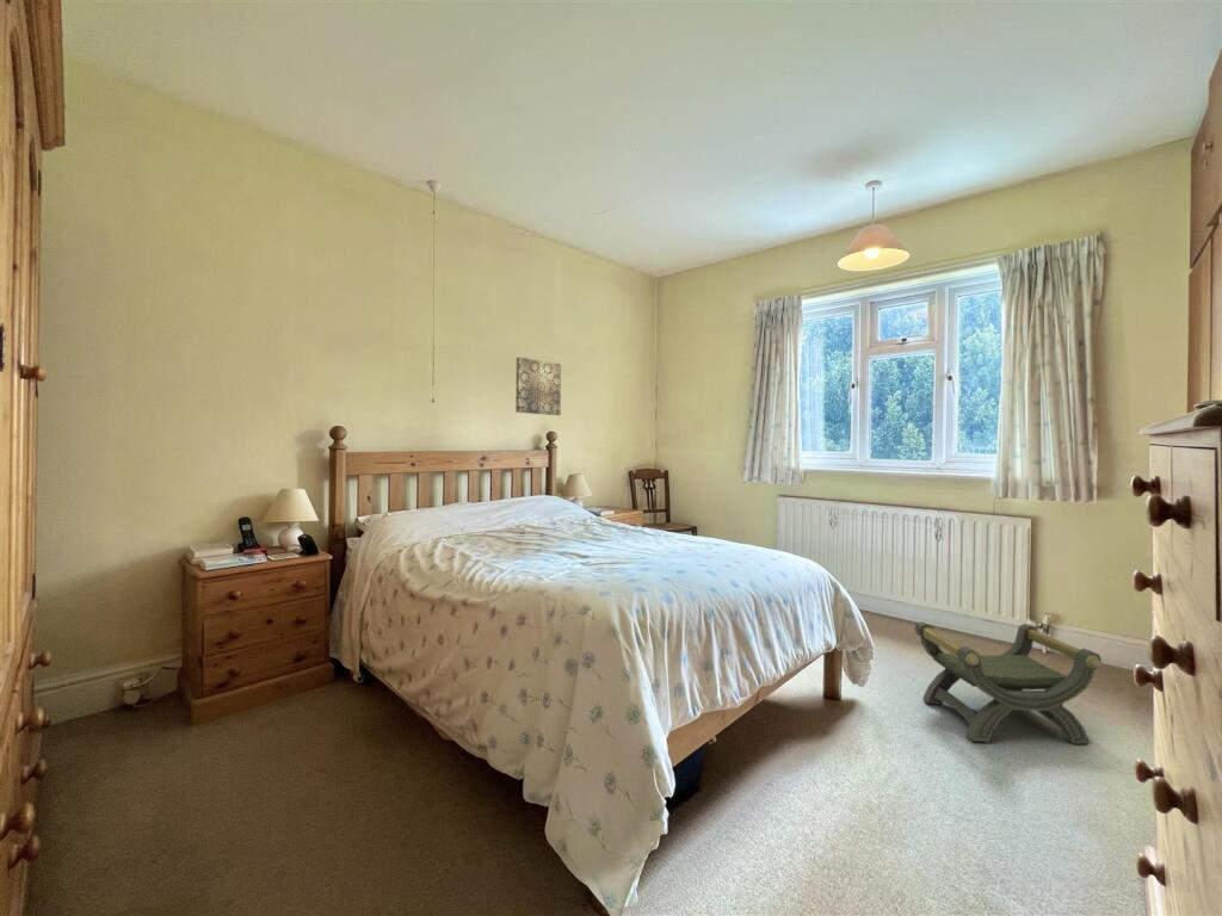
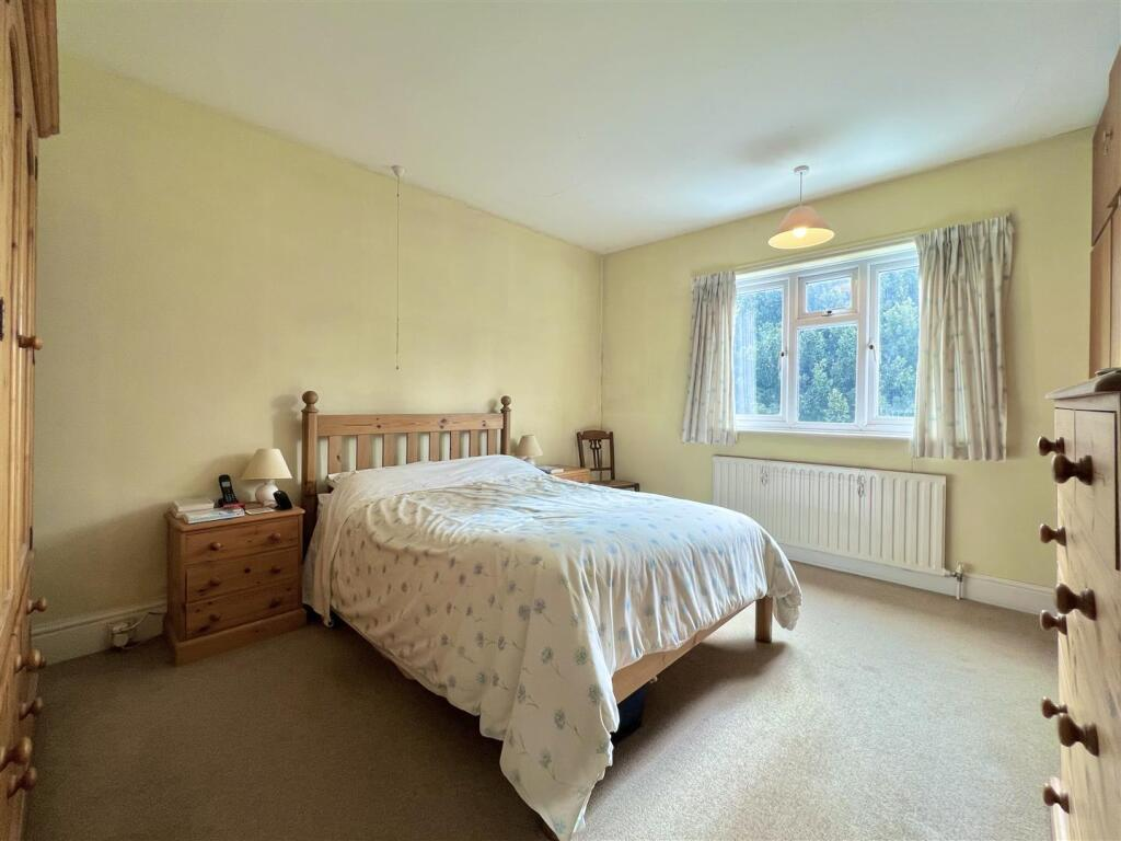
- wall art [514,357,562,416]
- stool [913,620,1103,745]
